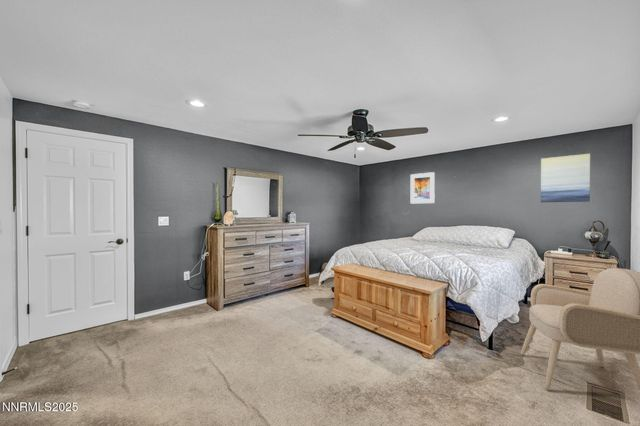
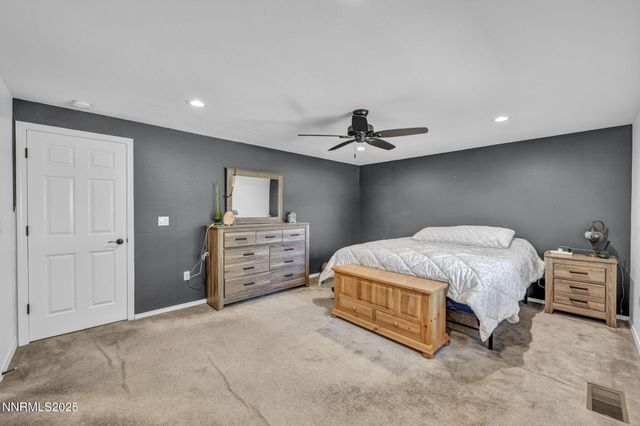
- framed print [410,171,436,204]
- armchair [520,266,640,391]
- wall art [540,153,591,203]
